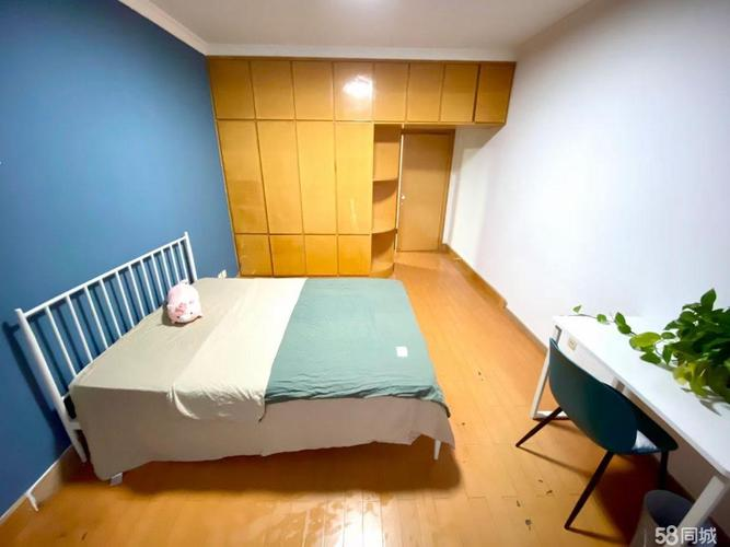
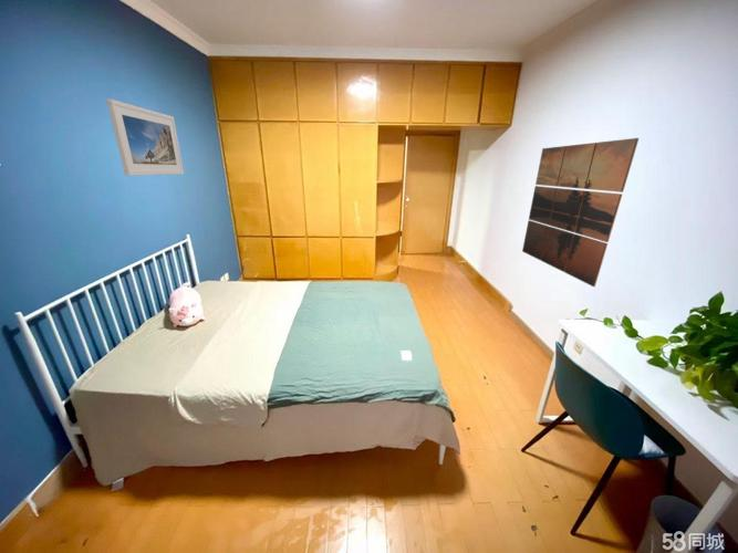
+ wall art [521,137,640,288]
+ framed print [106,97,185,177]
